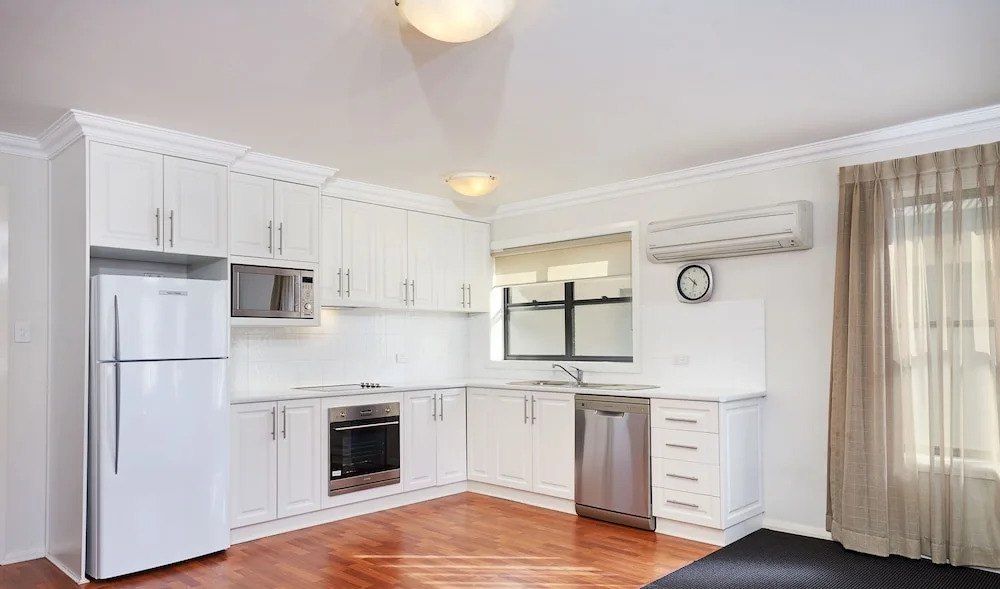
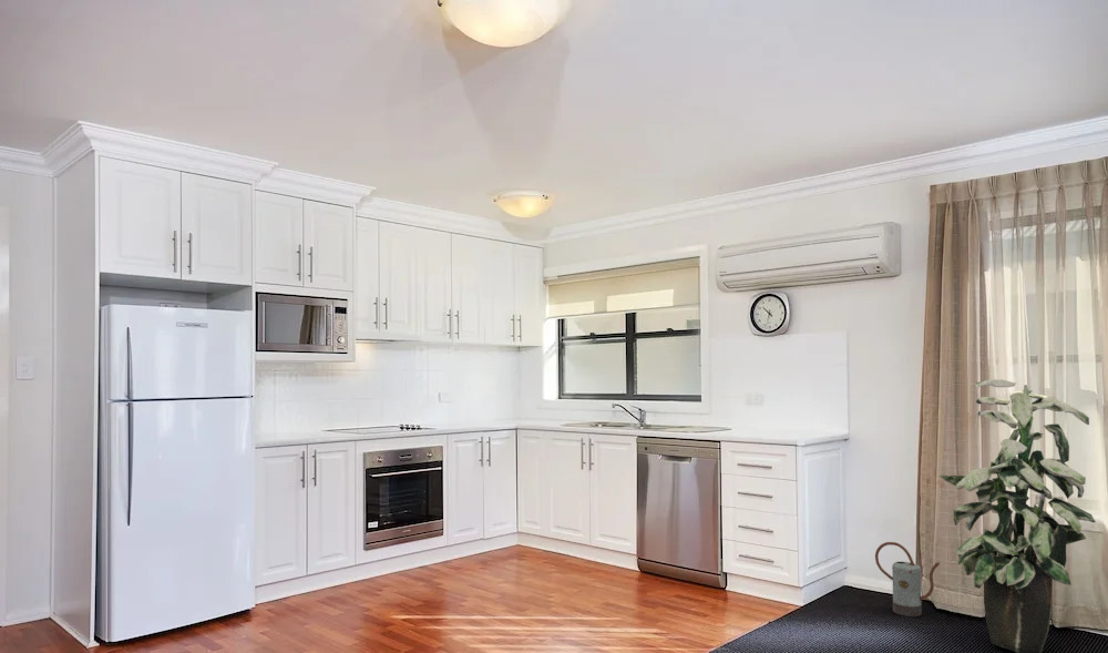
+ watering can [874,541,941,618]
+ indoor plant [938,378,1097,653]
